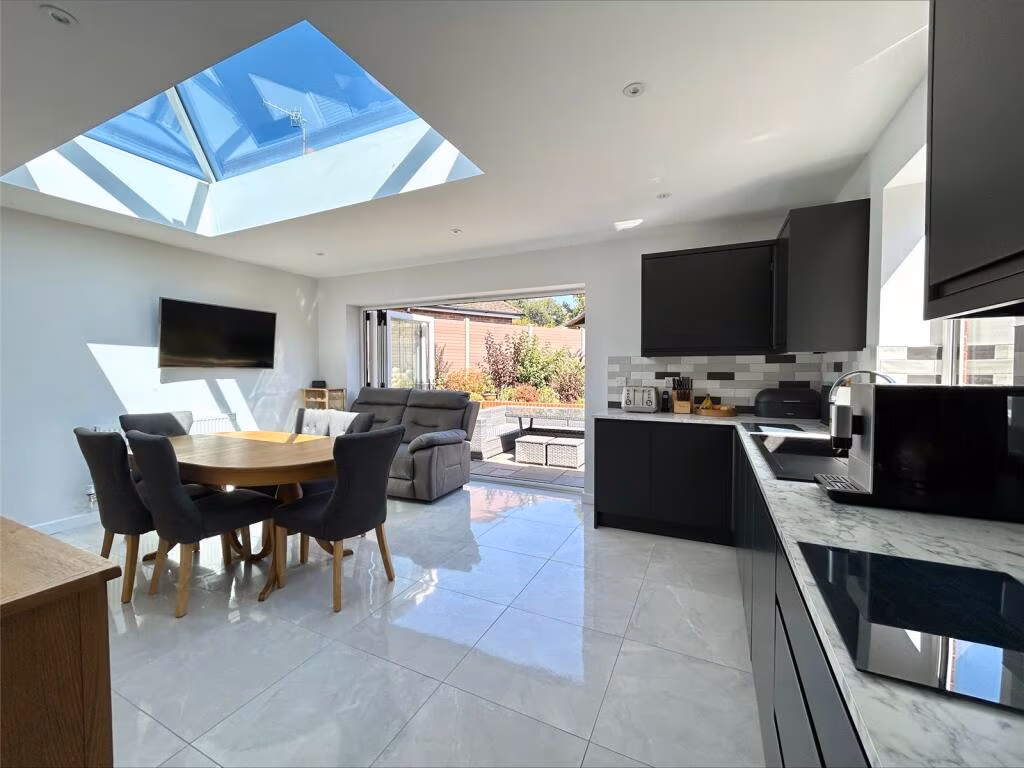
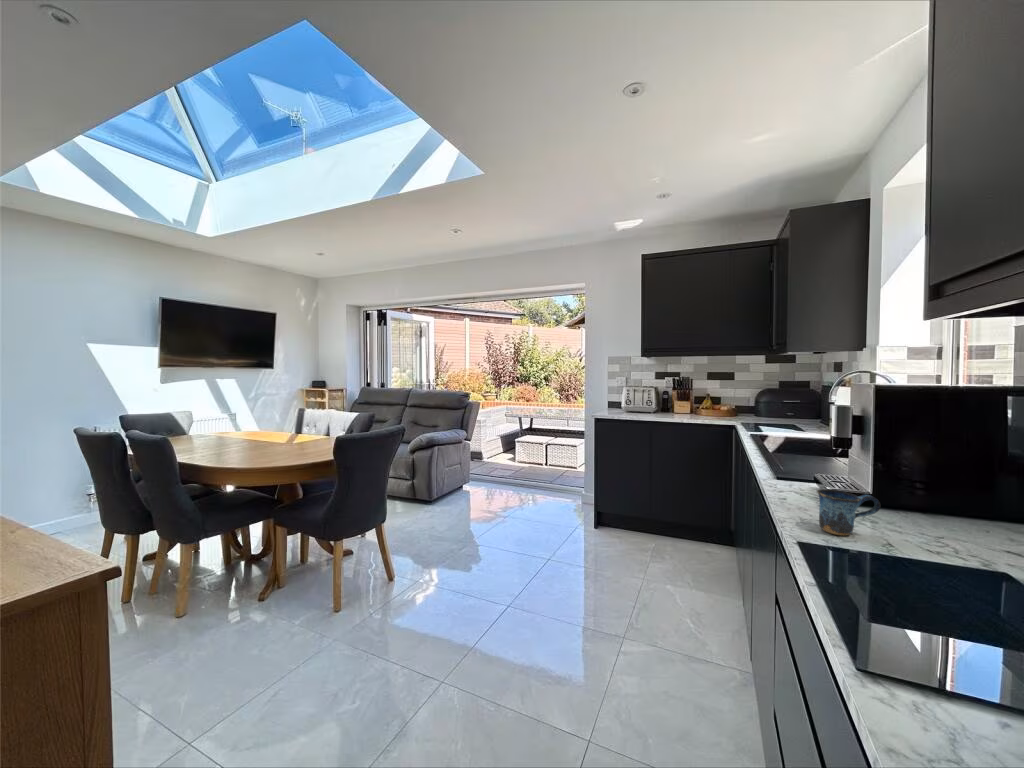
+ mug [816,488,881,536]
